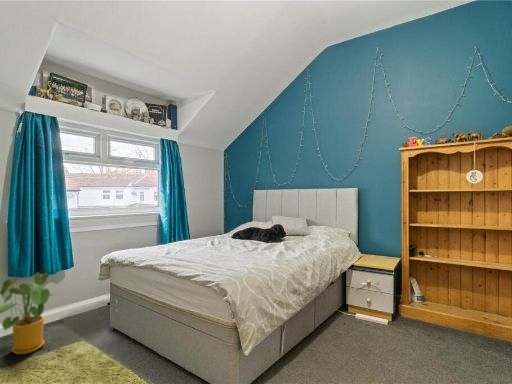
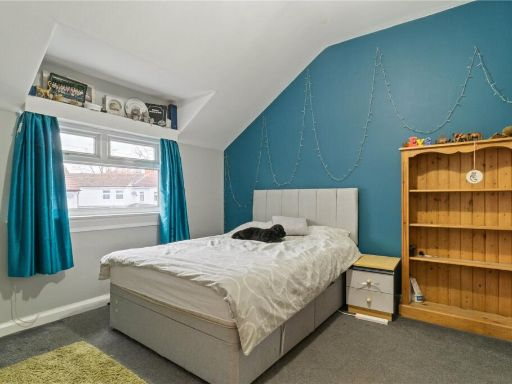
- house plant [0,272,54,355]
